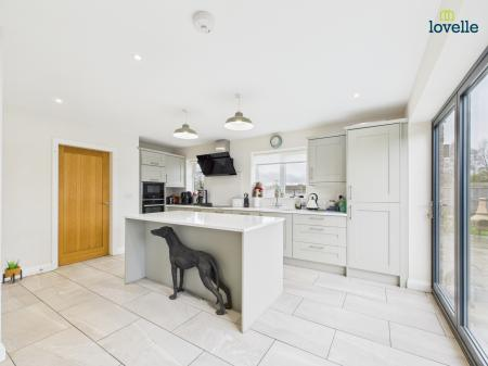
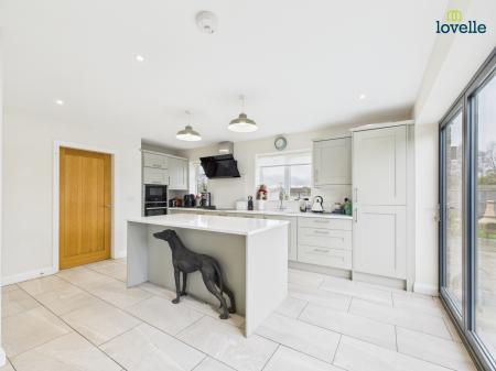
- potted plant [1,258,23,285]
